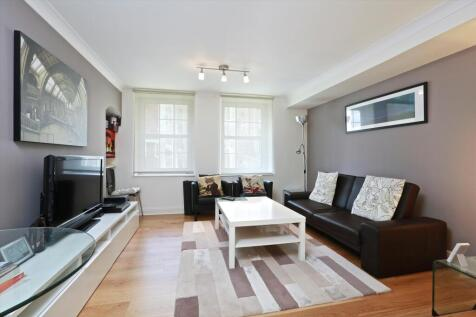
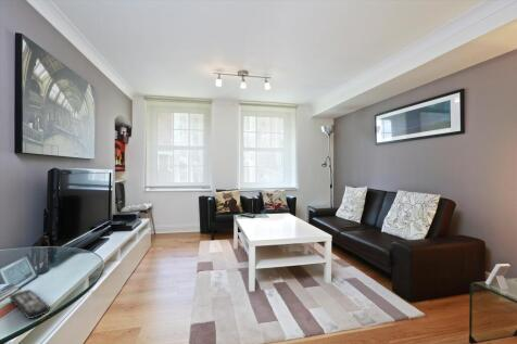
+ remote control [8,289,51,320]
